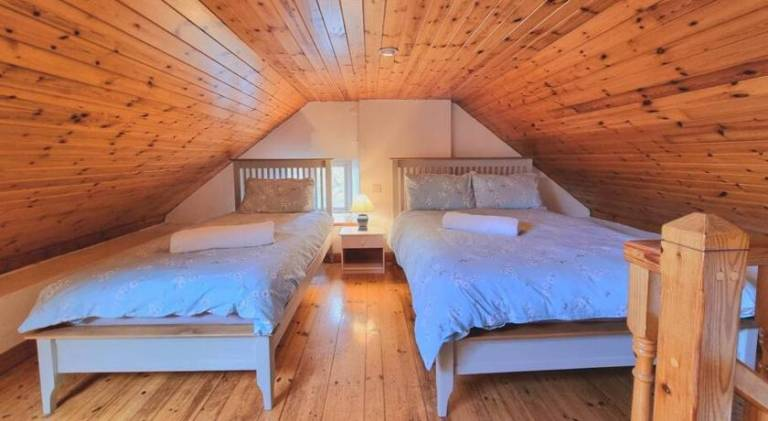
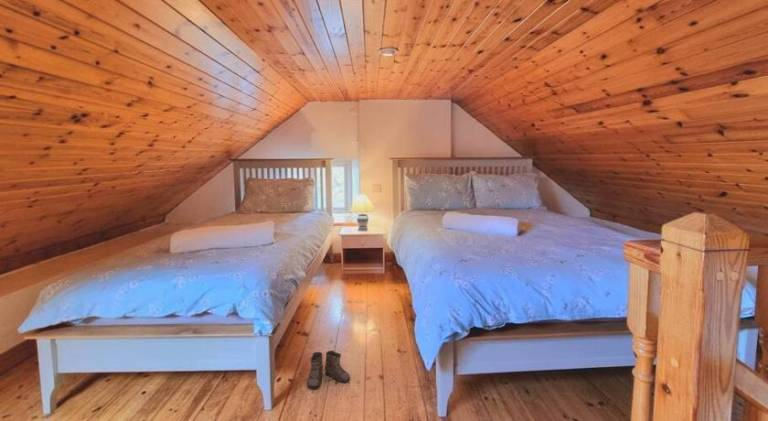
+ boots [305,349,351,390]
